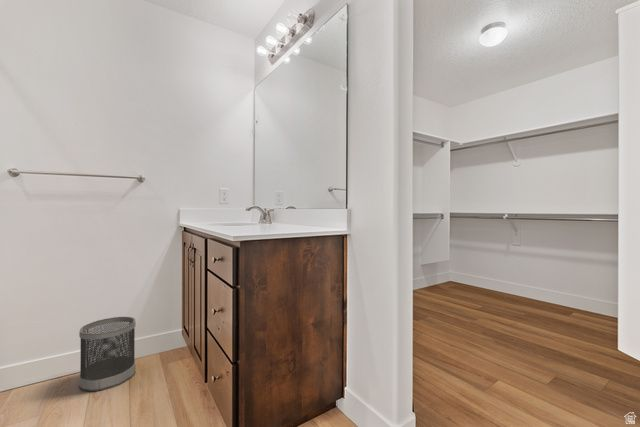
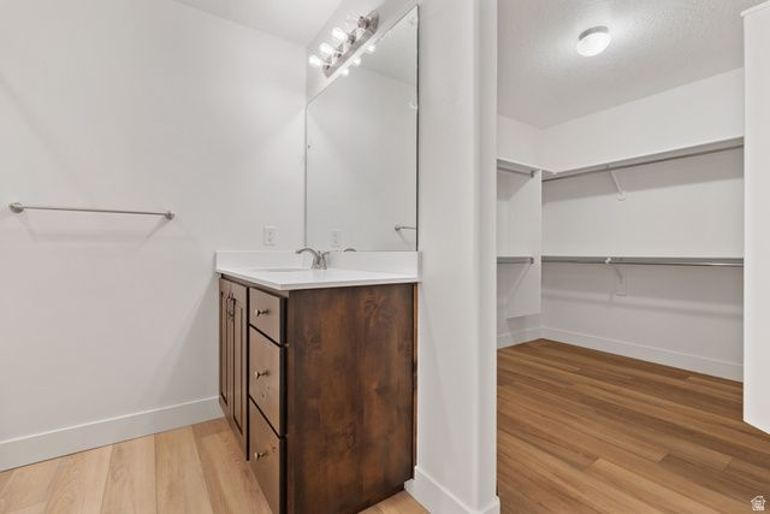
- wastebasket [78,316,137,392]
